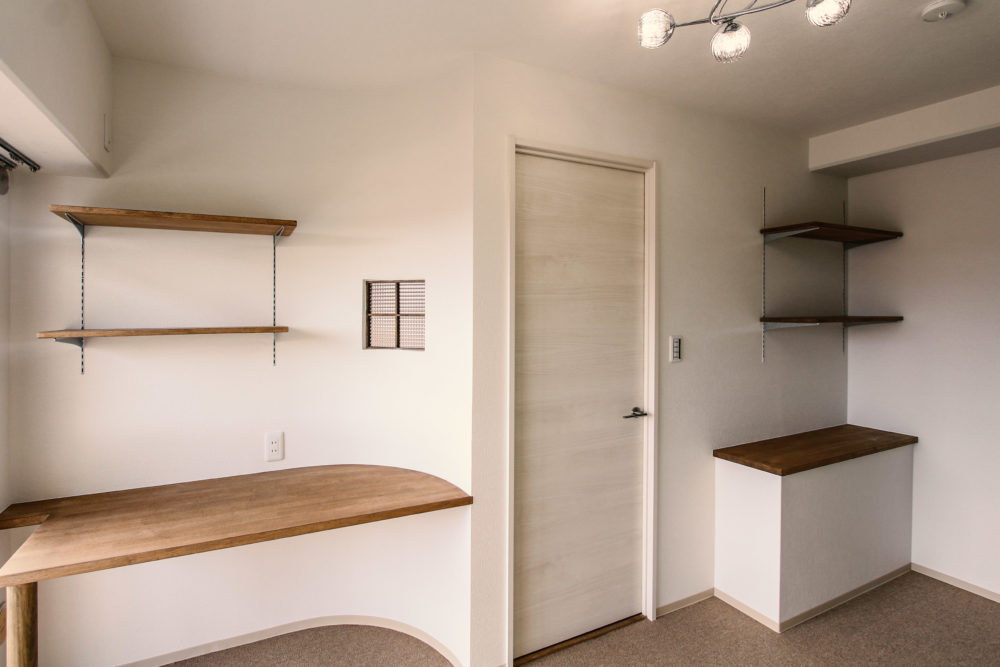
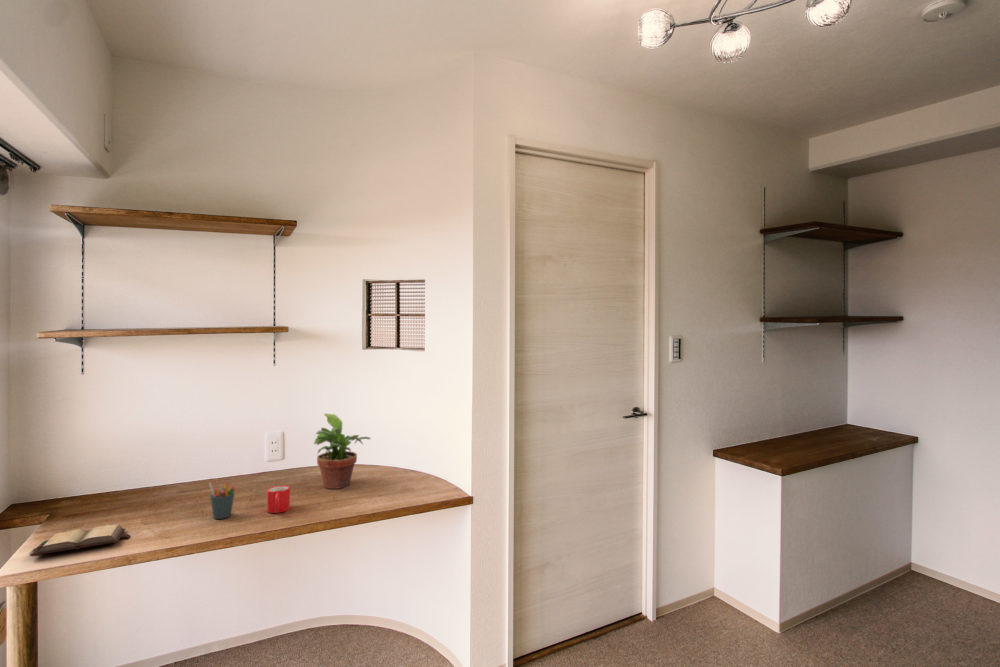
+ hardback book [29,524,132,557]
+ mug [266,484,291,514]
+ potted plant [313,412,371,490]
+ pen holder [208,481,236,520]
